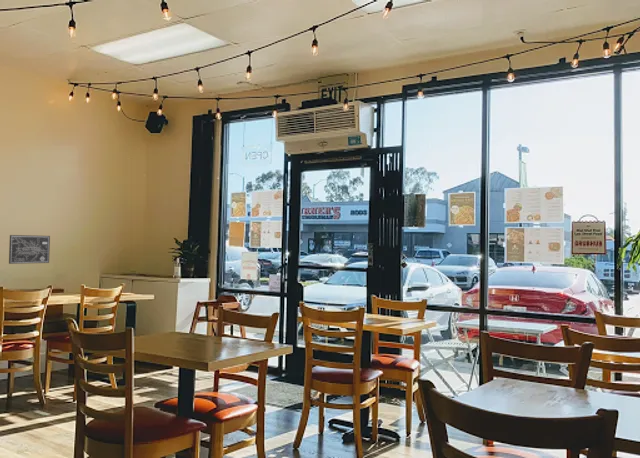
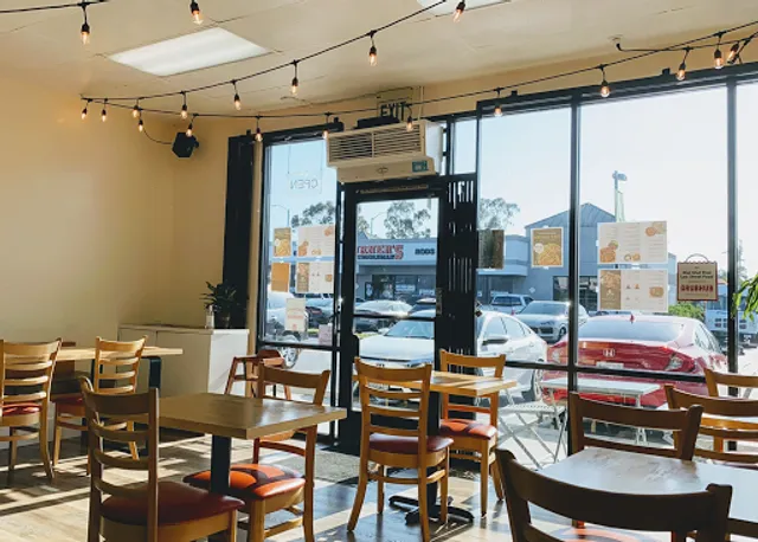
- wall art [8,234,51,265]
